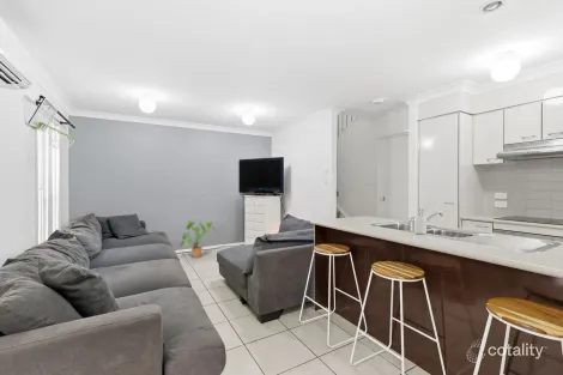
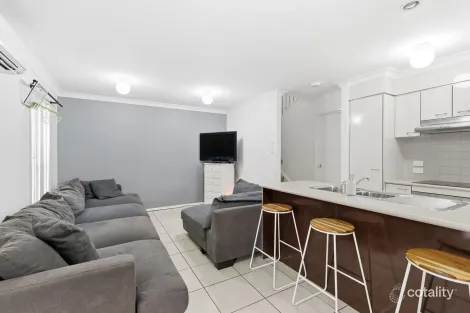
- house plant [180,218,219,259]
